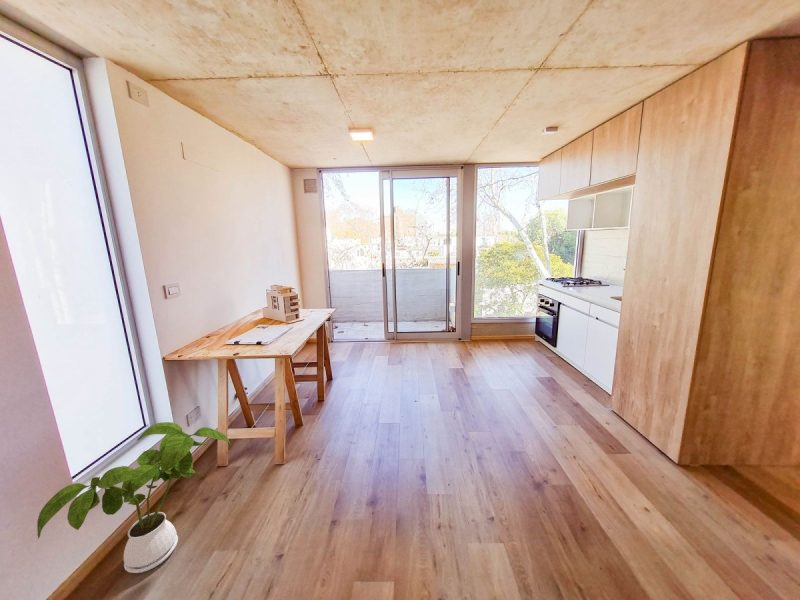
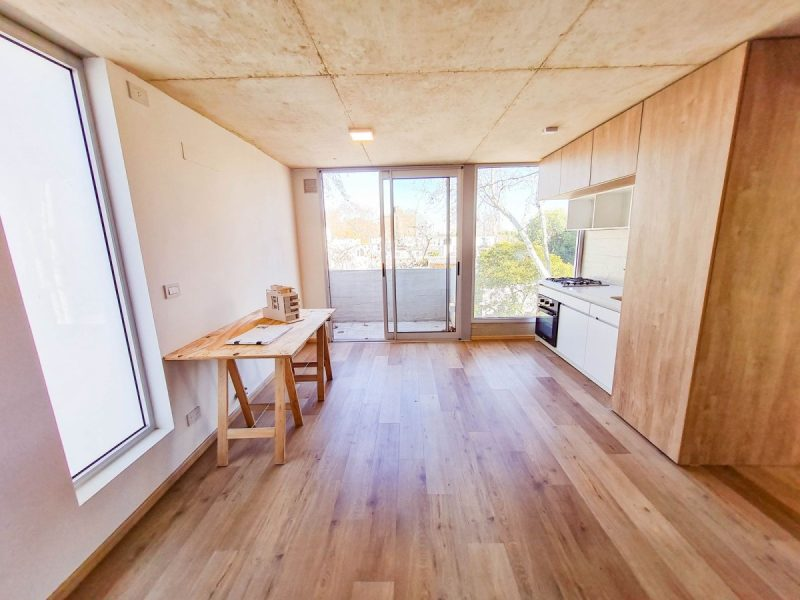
- house plant [36,421,233,574]
